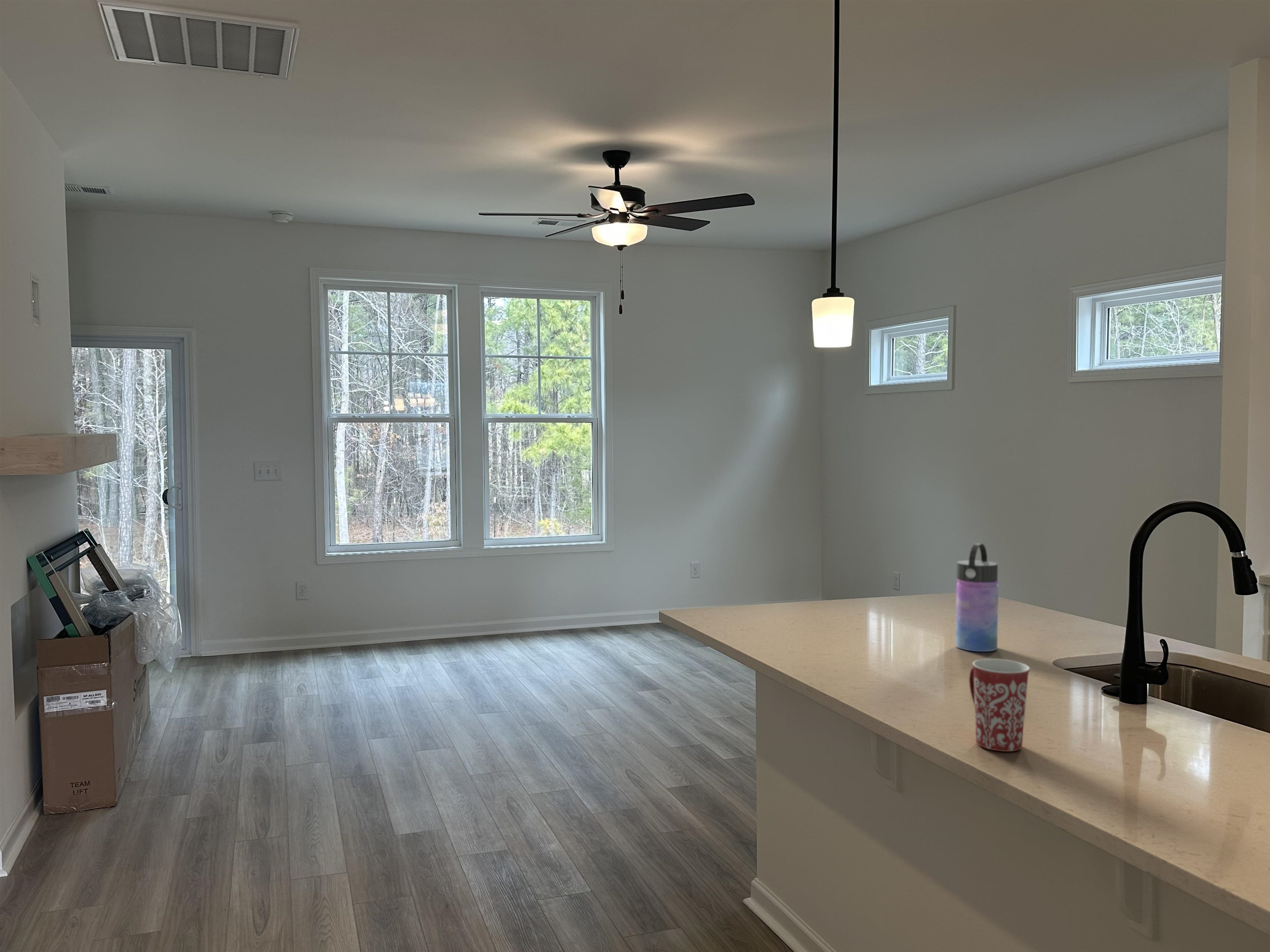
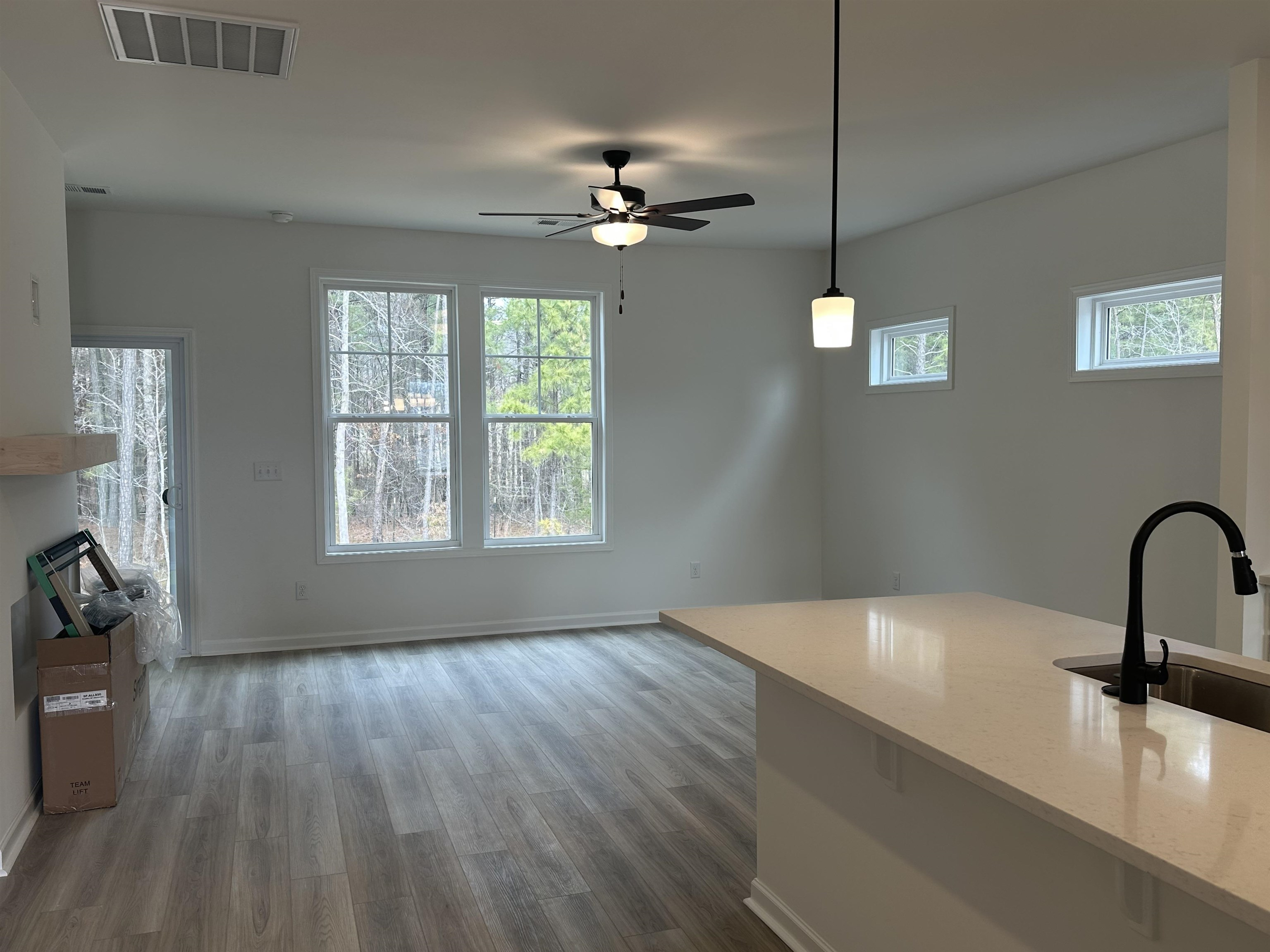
- mug [969,658,1031,752]
- water bottle [955,543,999,652]
